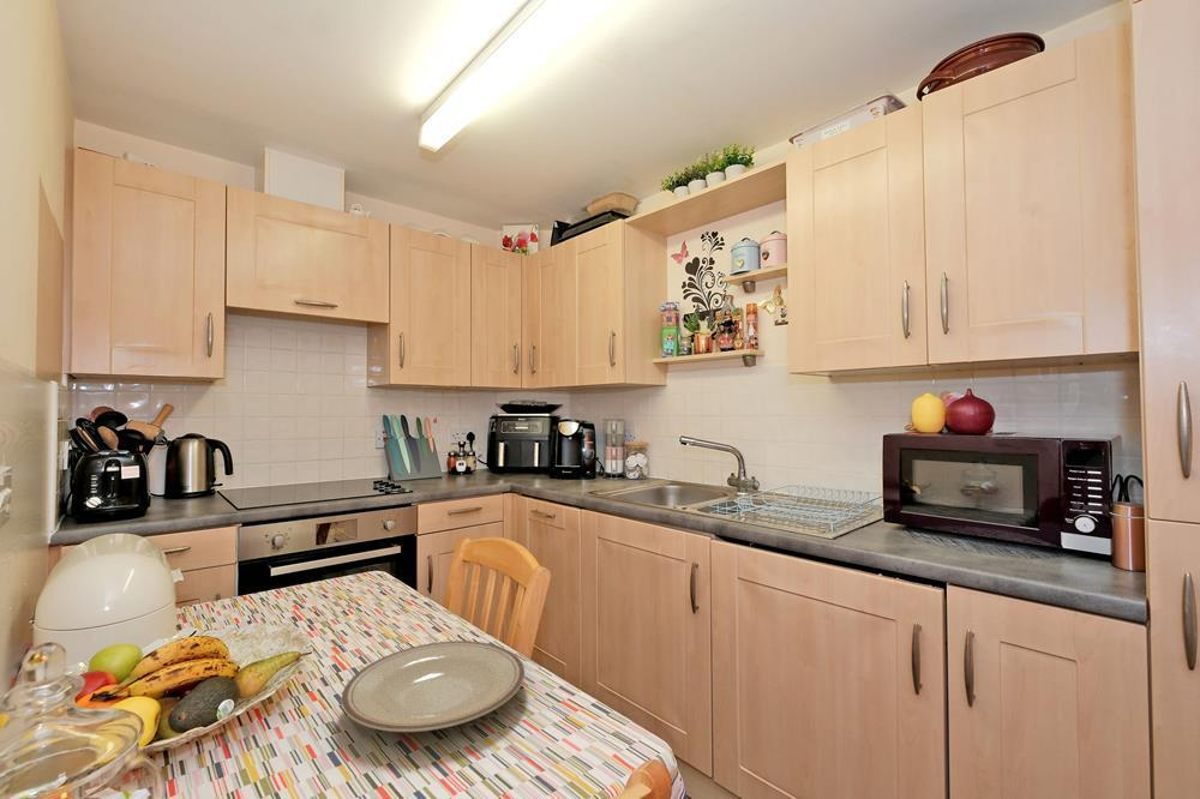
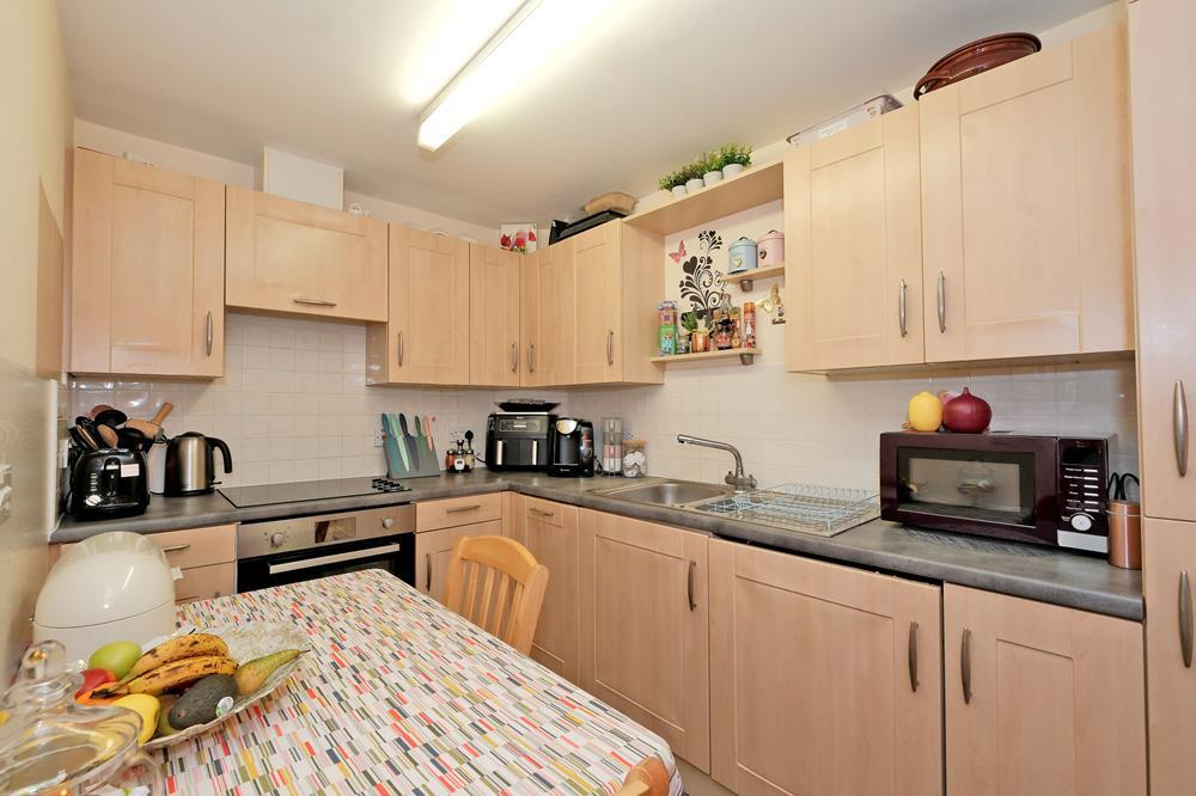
- plate [340,639,526,733]
